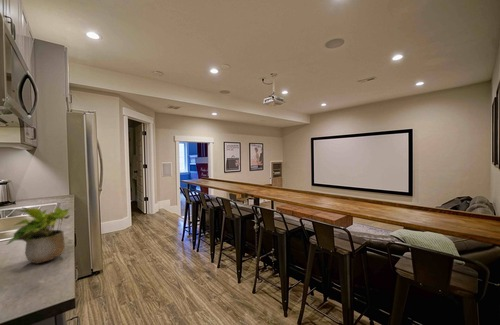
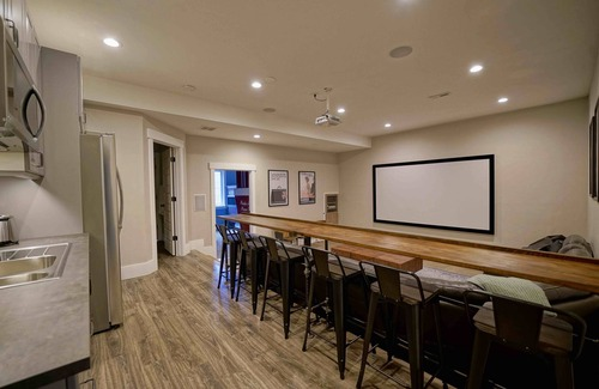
- potted plant [5,206,71,264]
